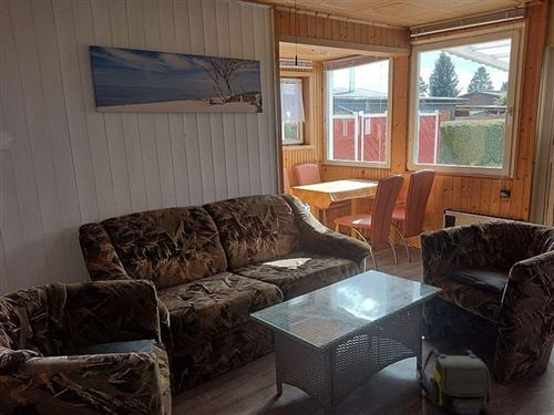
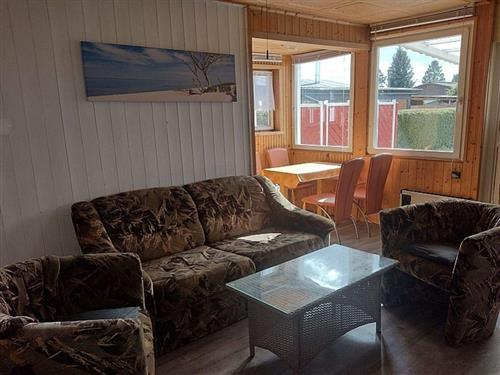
- shoulder bag [417,349,492,415]
